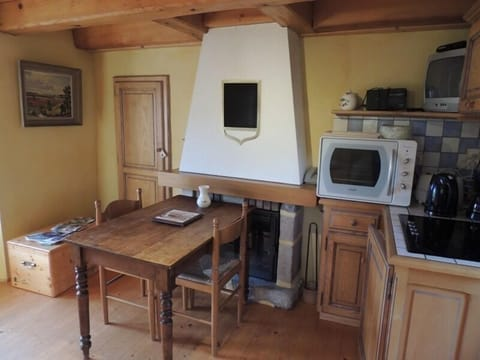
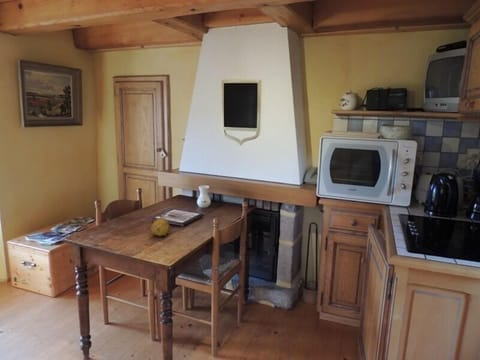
+ fruit [149,216,171,238]
